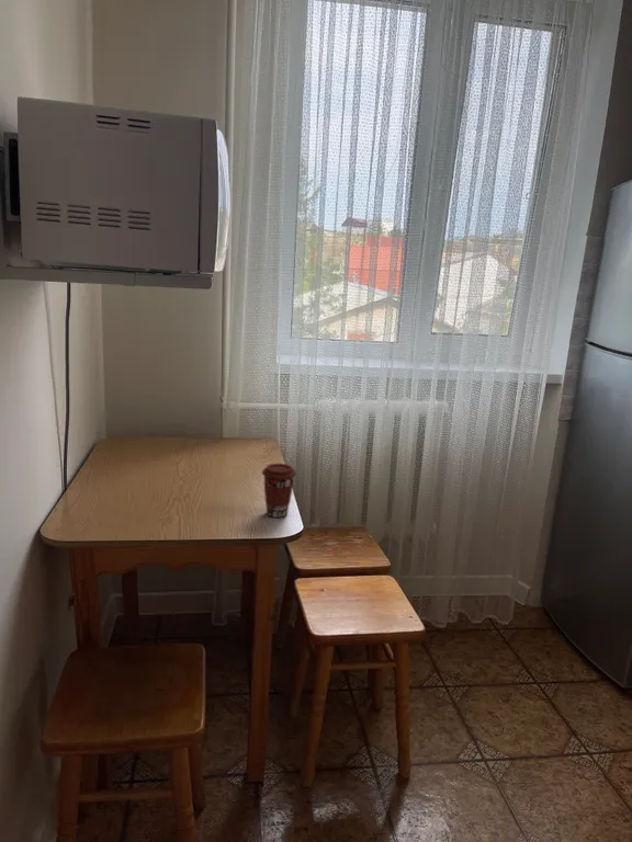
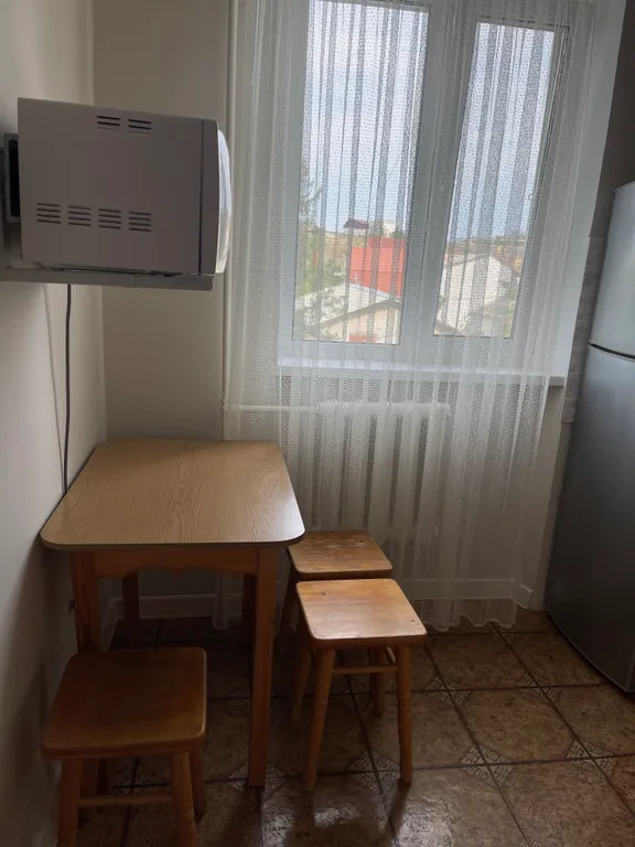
- coffee cup [261,463,297,519]
